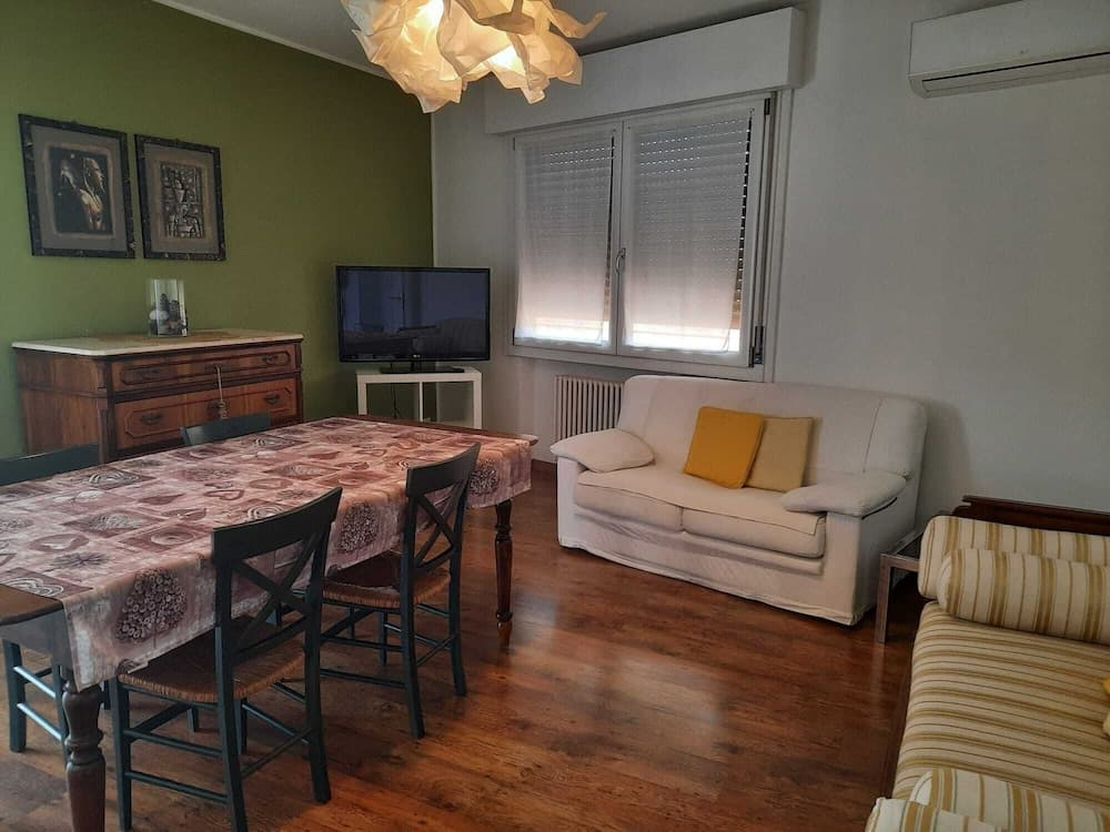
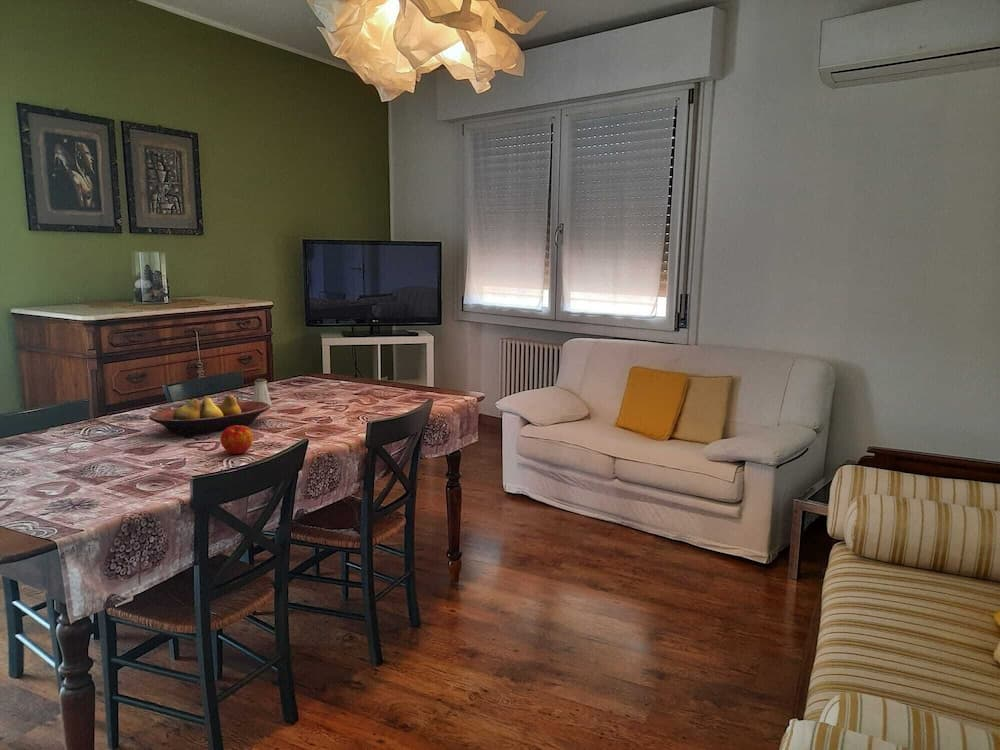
+ saltshaker [252,378,272,407]
+ fruit bowl [148,394,271,436]
+ apple [219,425,254,455]
